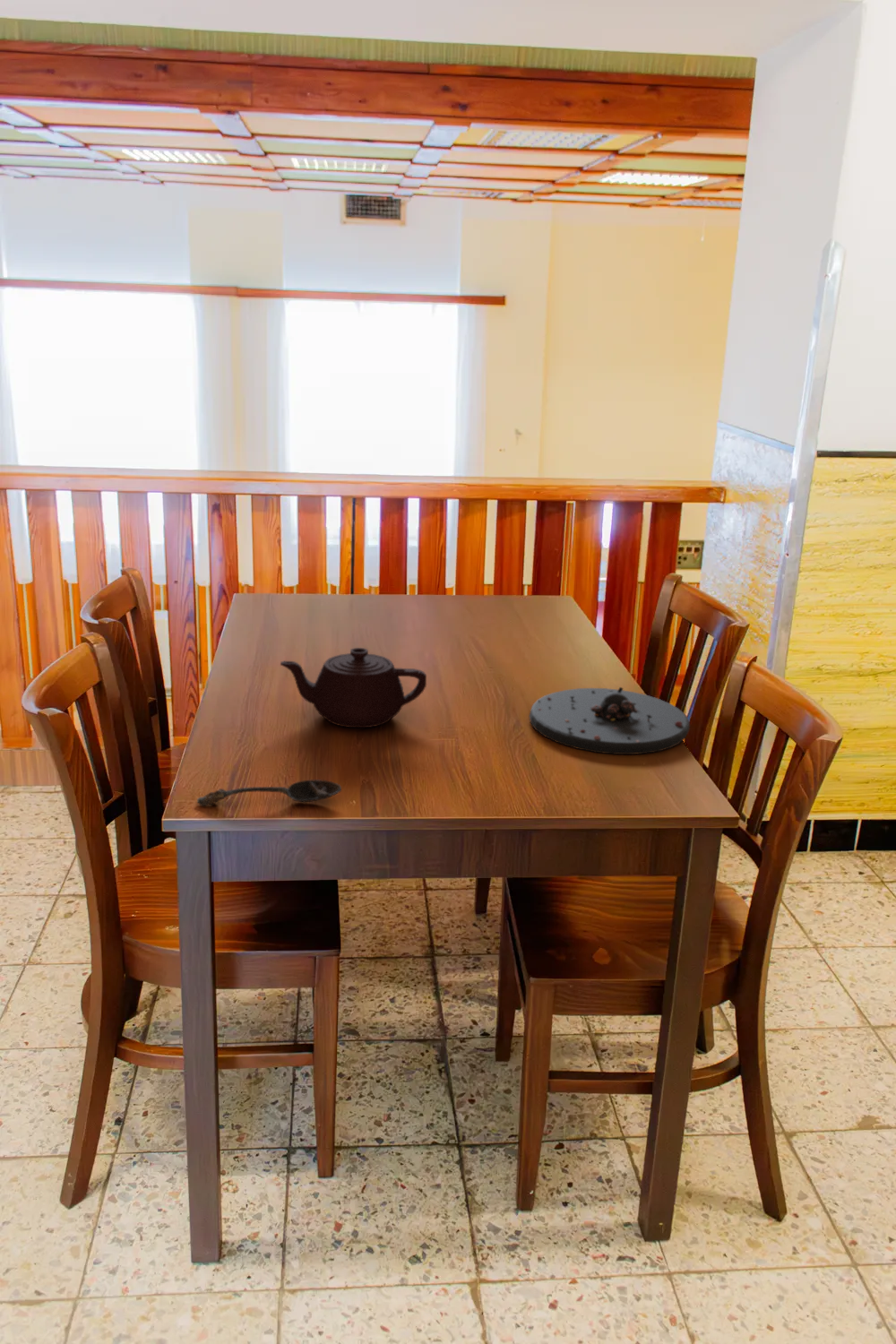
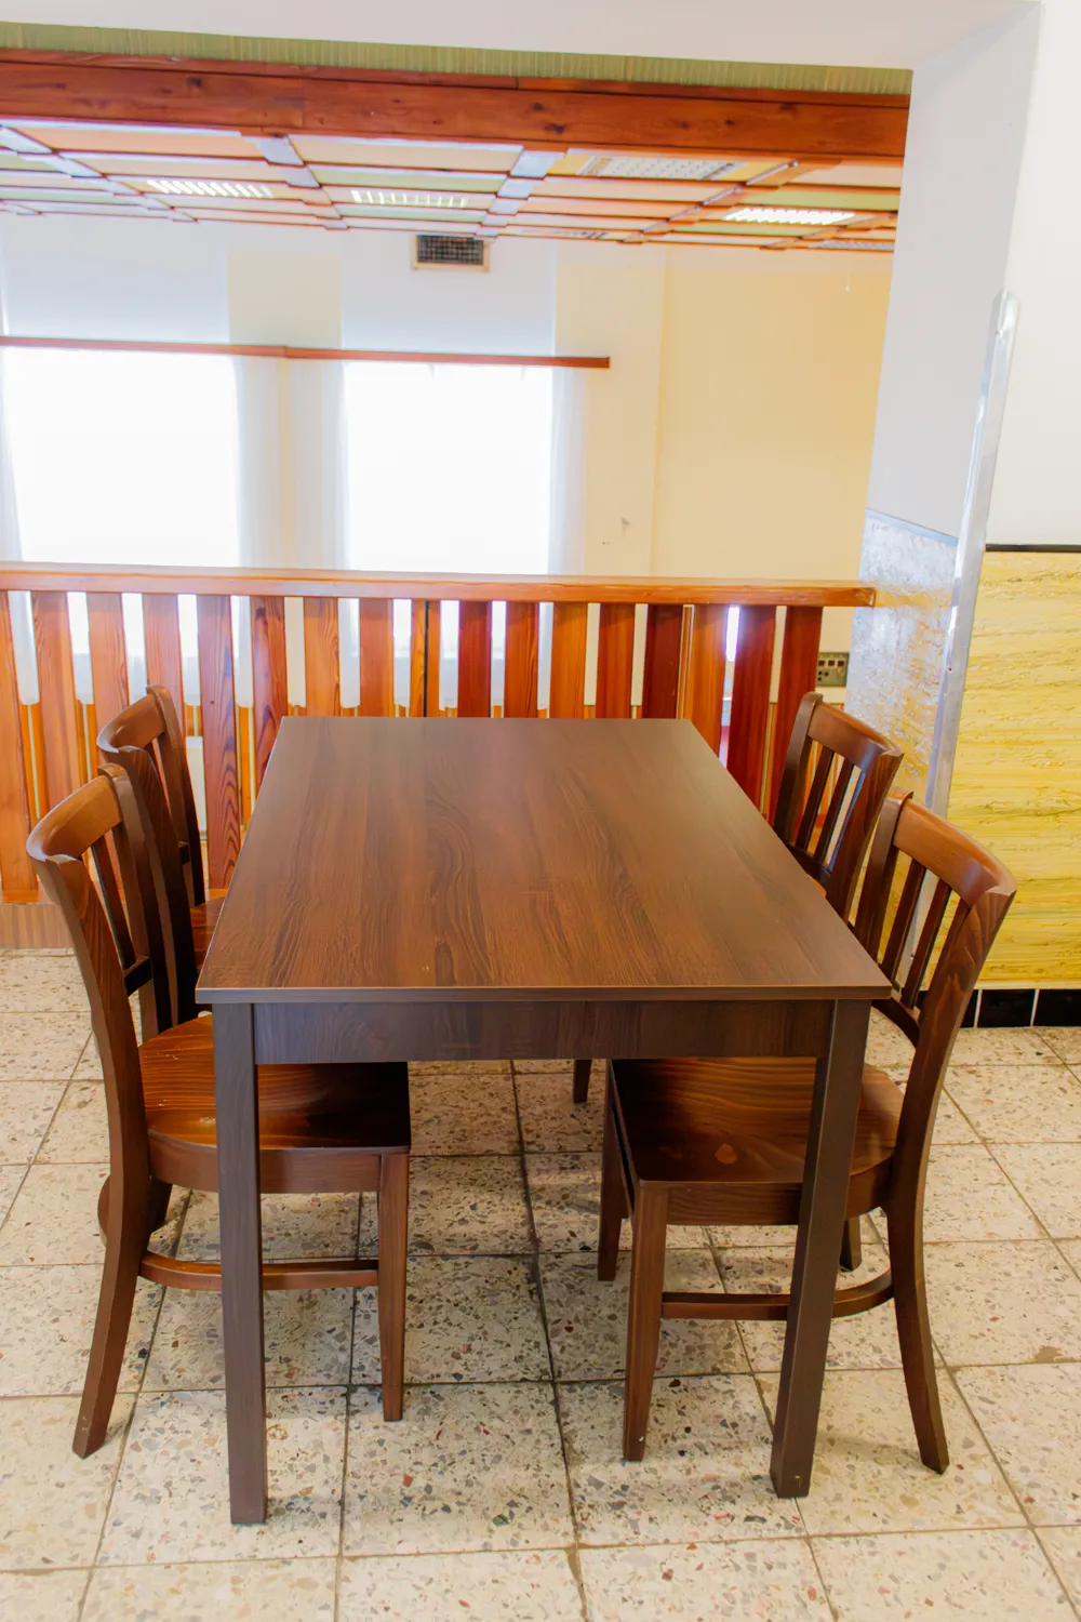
- spoon [196,779,342,806]
- teapot [280,647,427,728]
- plate [529,686,691,755]
